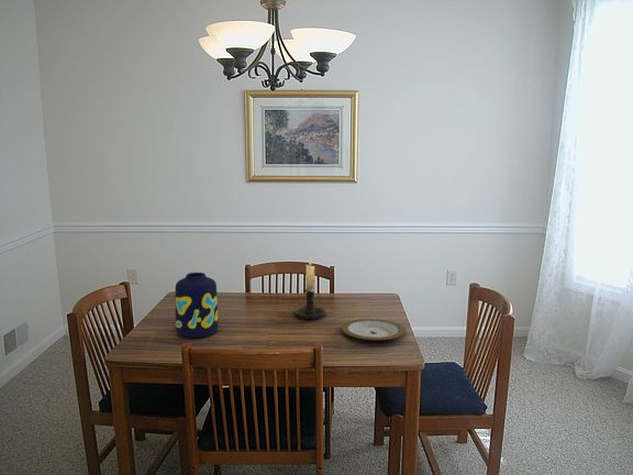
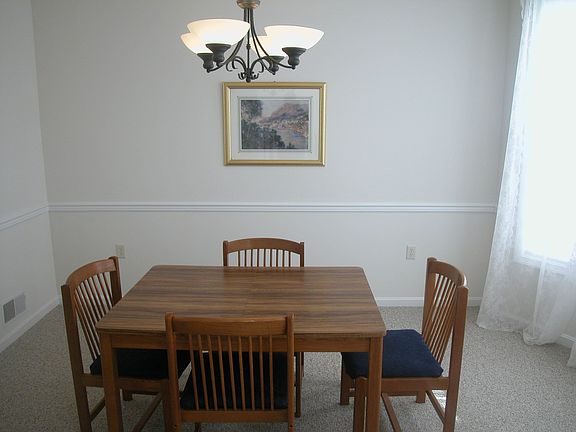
- candle holder [292,255,327,321]
- vase [175,272,219,339]
- plate [340,318,407,342]
